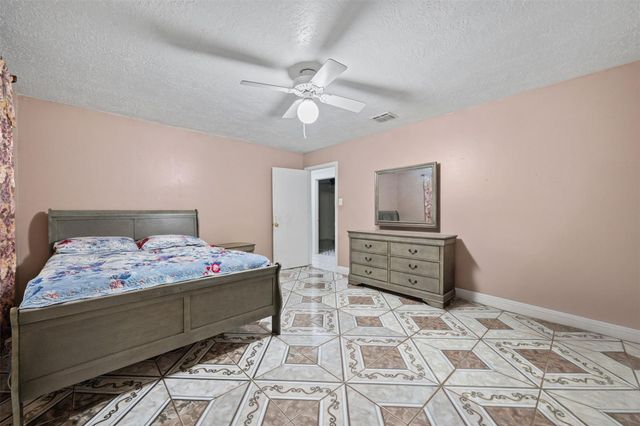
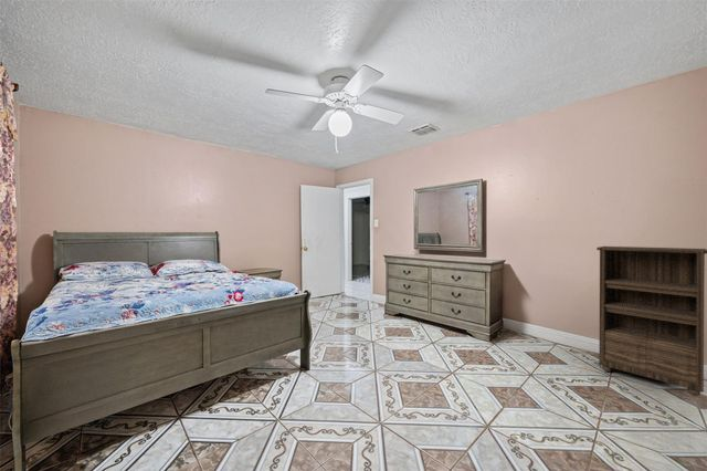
+ bookshelf [595,245,707,397]
